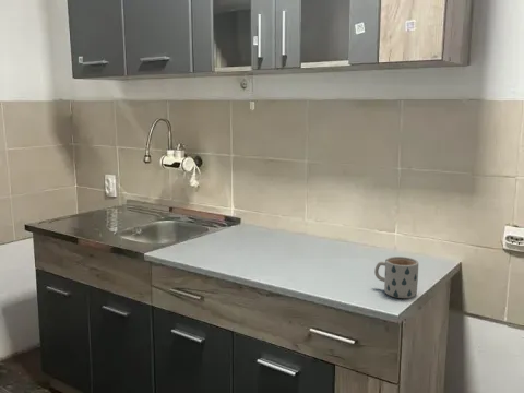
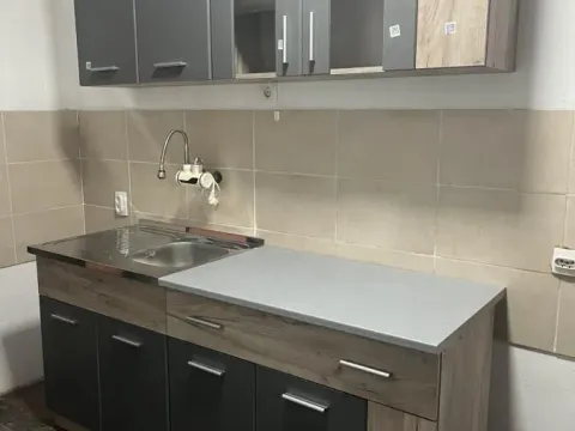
- mug [373,255,419,299]
